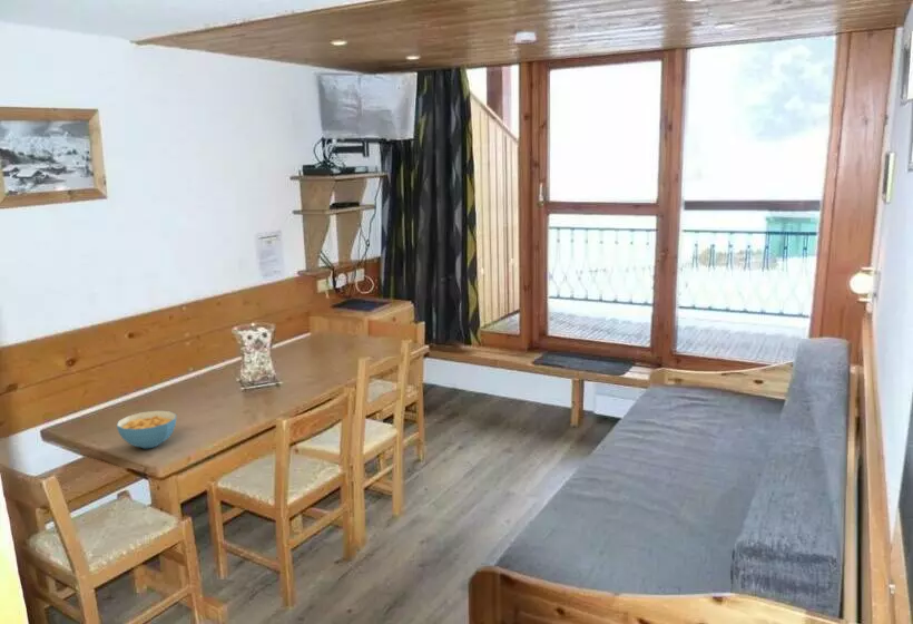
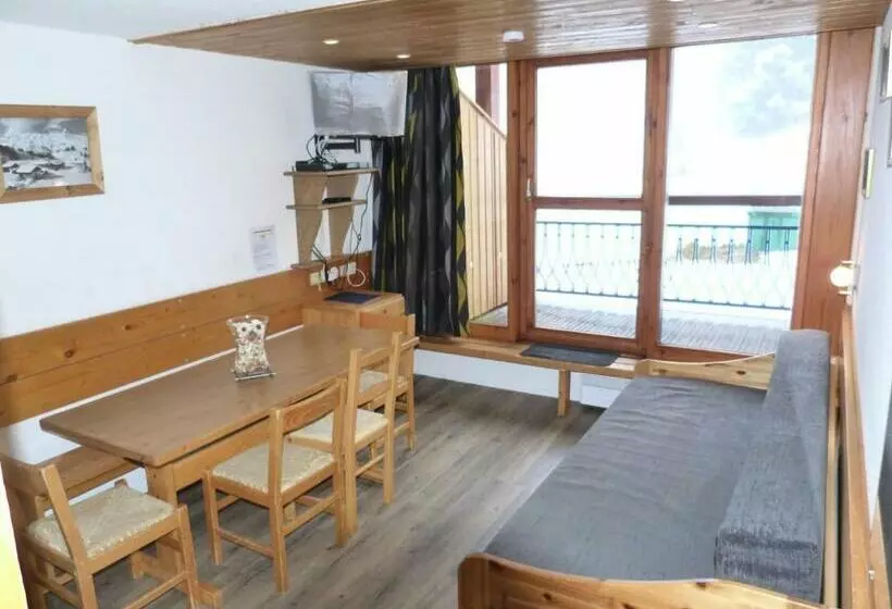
- cereal bowl [116,410,177,450]
